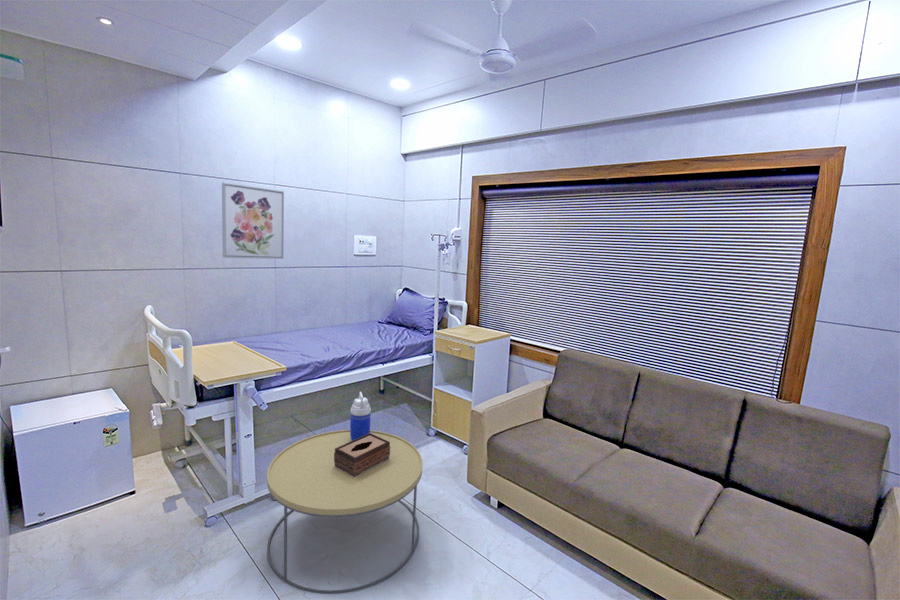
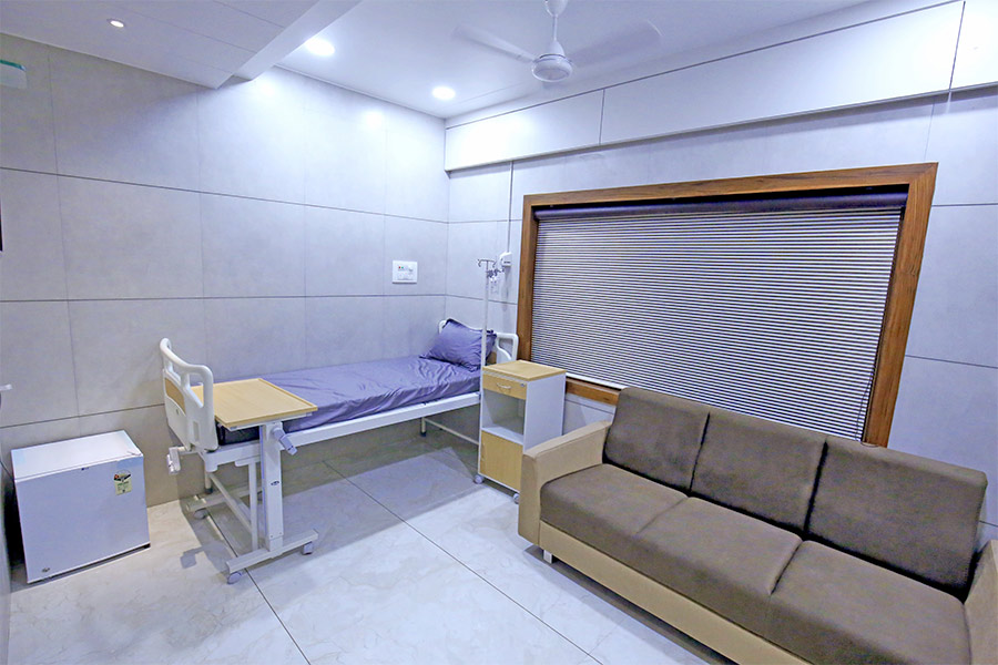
- wall art [221,182,285,260]
- thermos [349,391,372,441]
- tissue box [334,433,390,477]
- coffee table [266,429,424,595]
